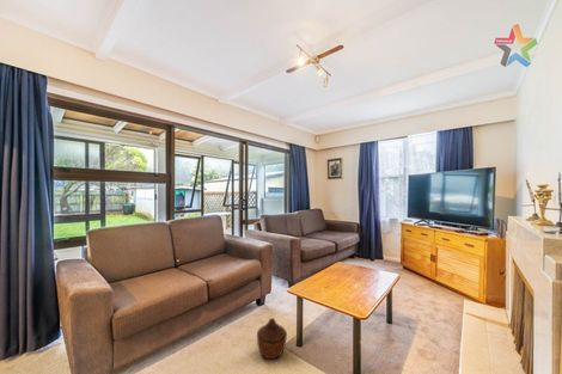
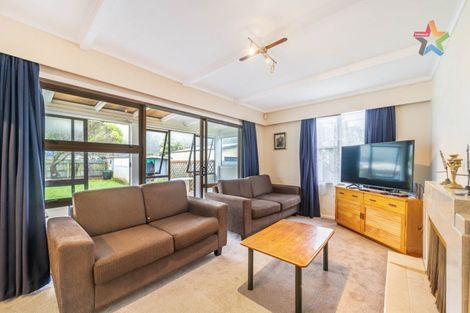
- woven basket [256,317,288,360]
